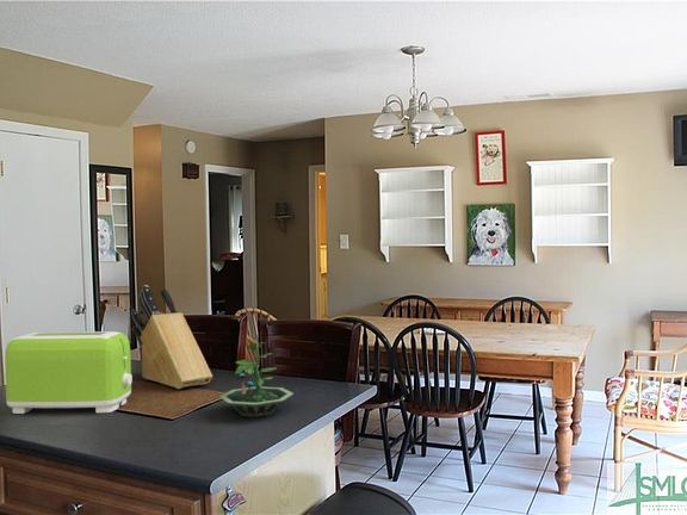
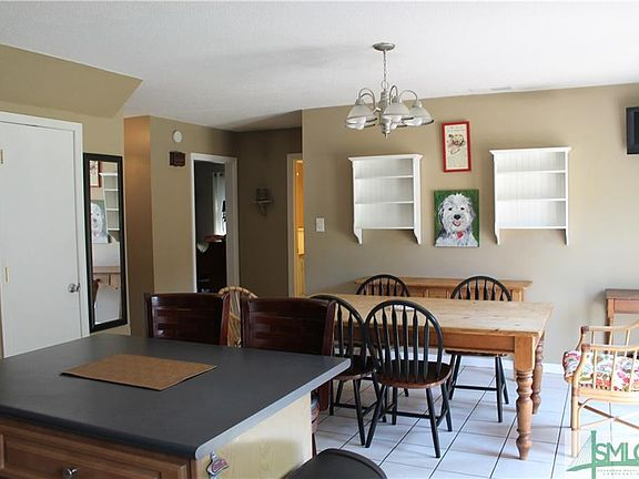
- knife block [130,284,213,390]
- terrarium [218,341,295,418]
- toaster [4,330,134,415]
